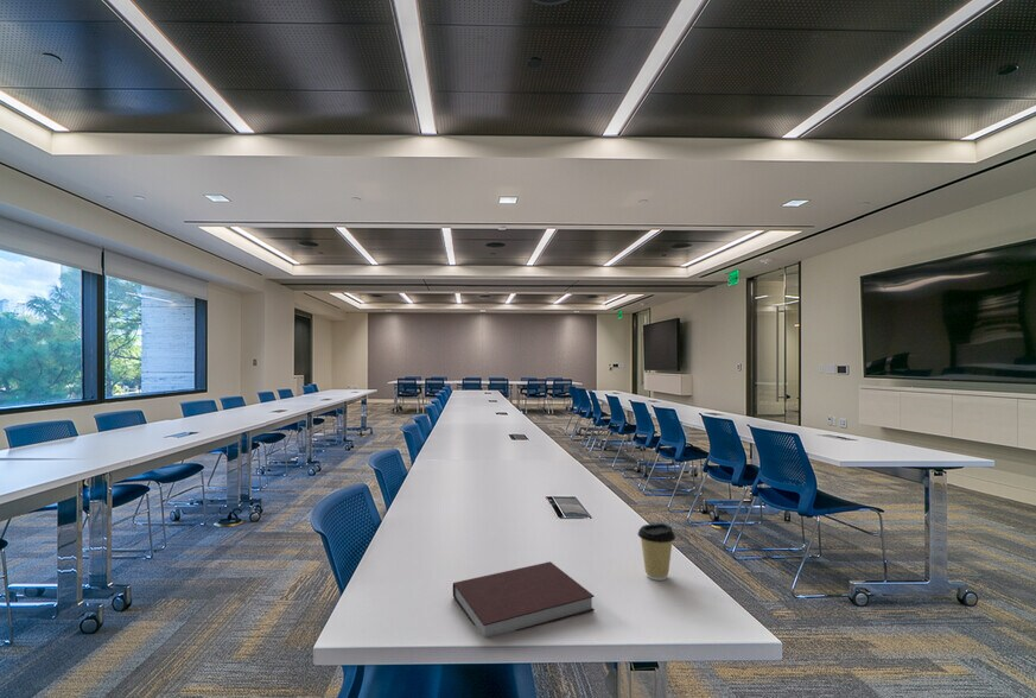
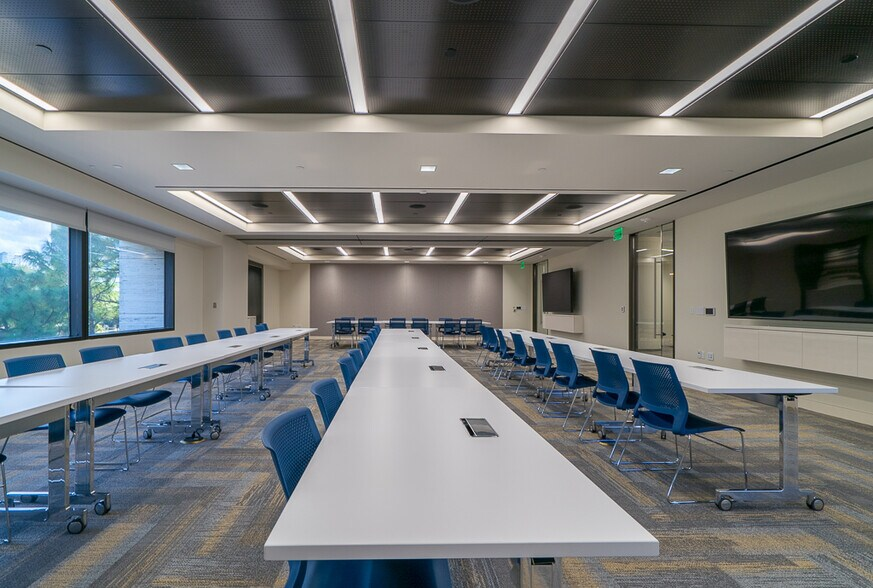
- notebook [452,560,596,639]
- coffee cup [636,522,676,582]
